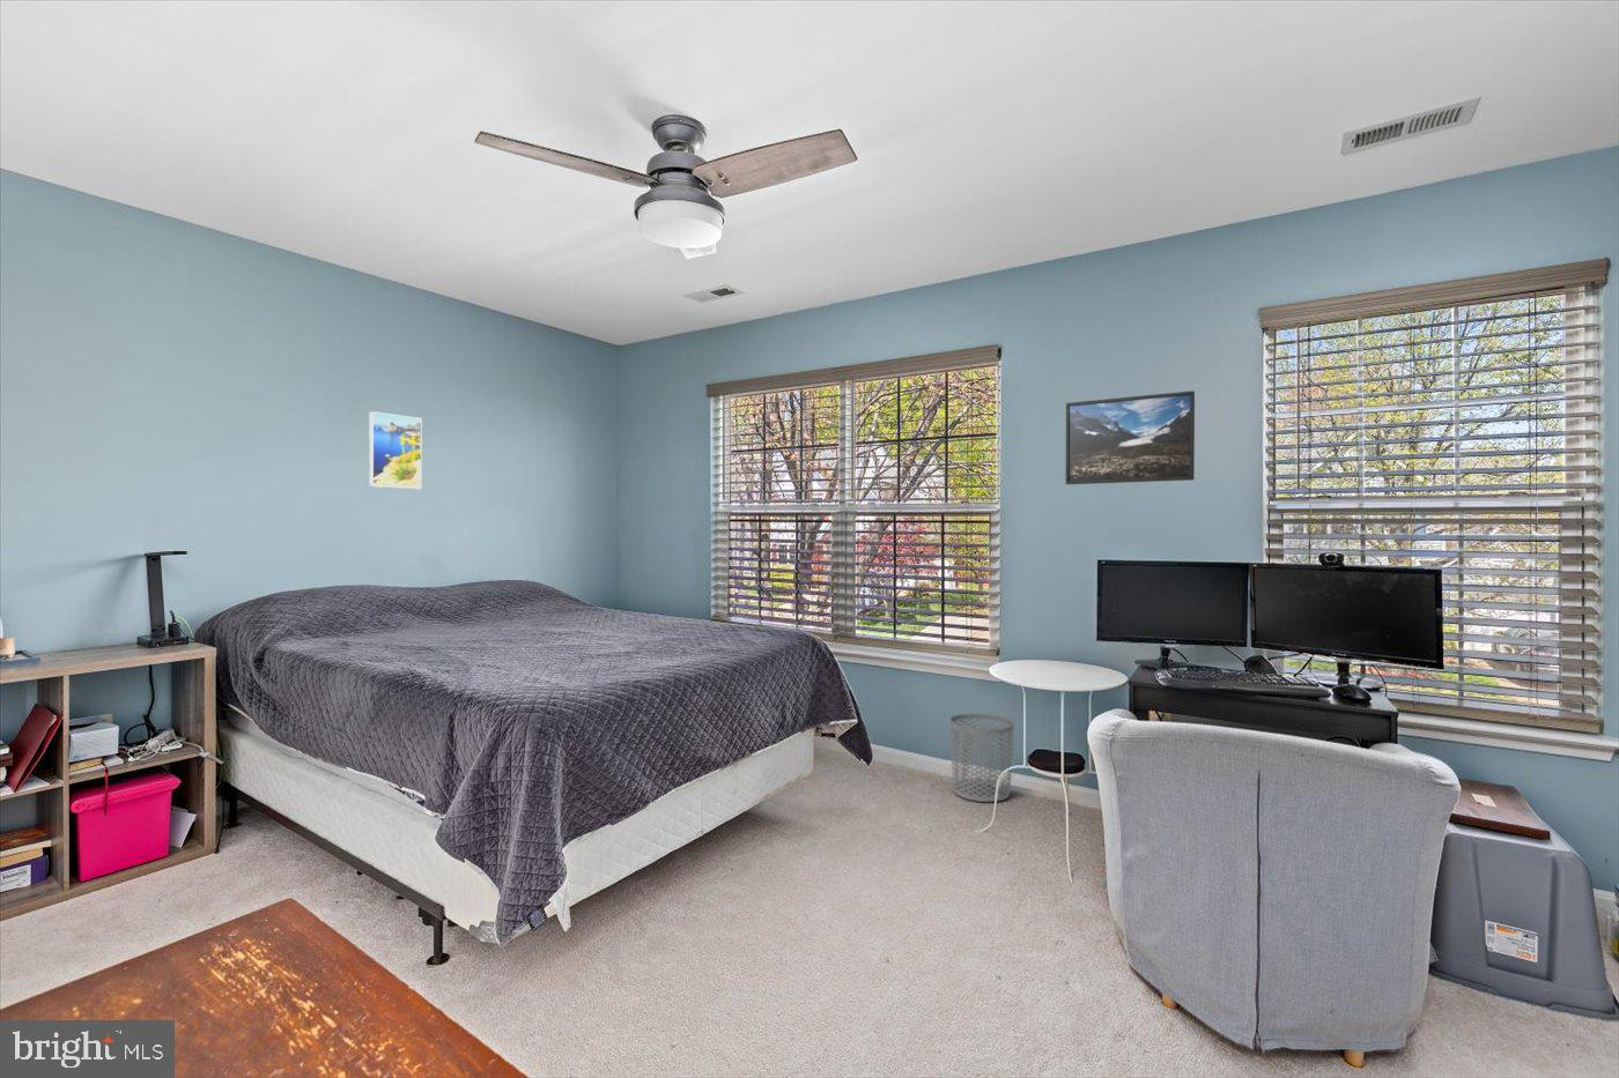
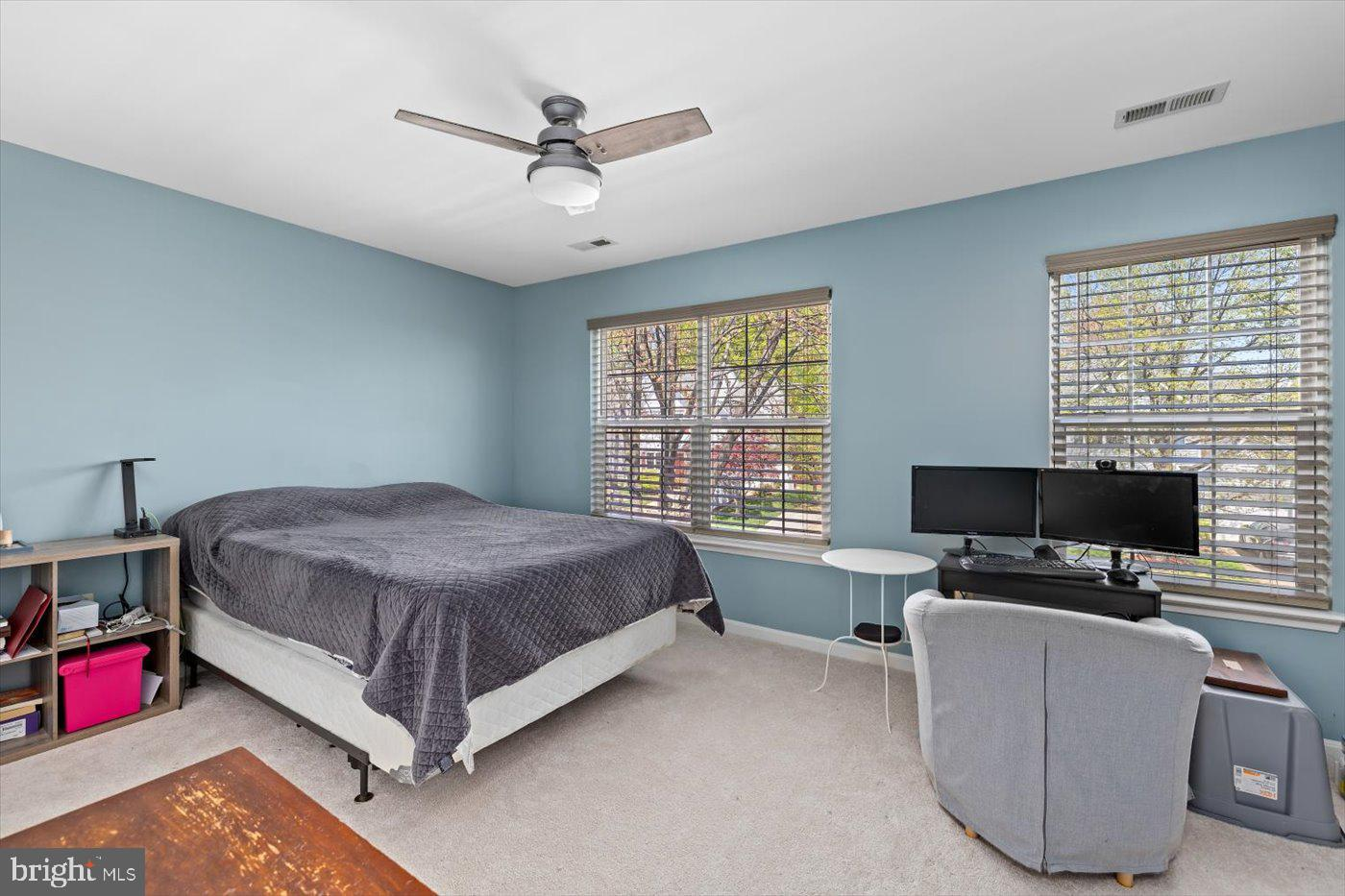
- waste bin [950,713,1016,802]
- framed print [368,410,424,490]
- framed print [1065,390,1195,485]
